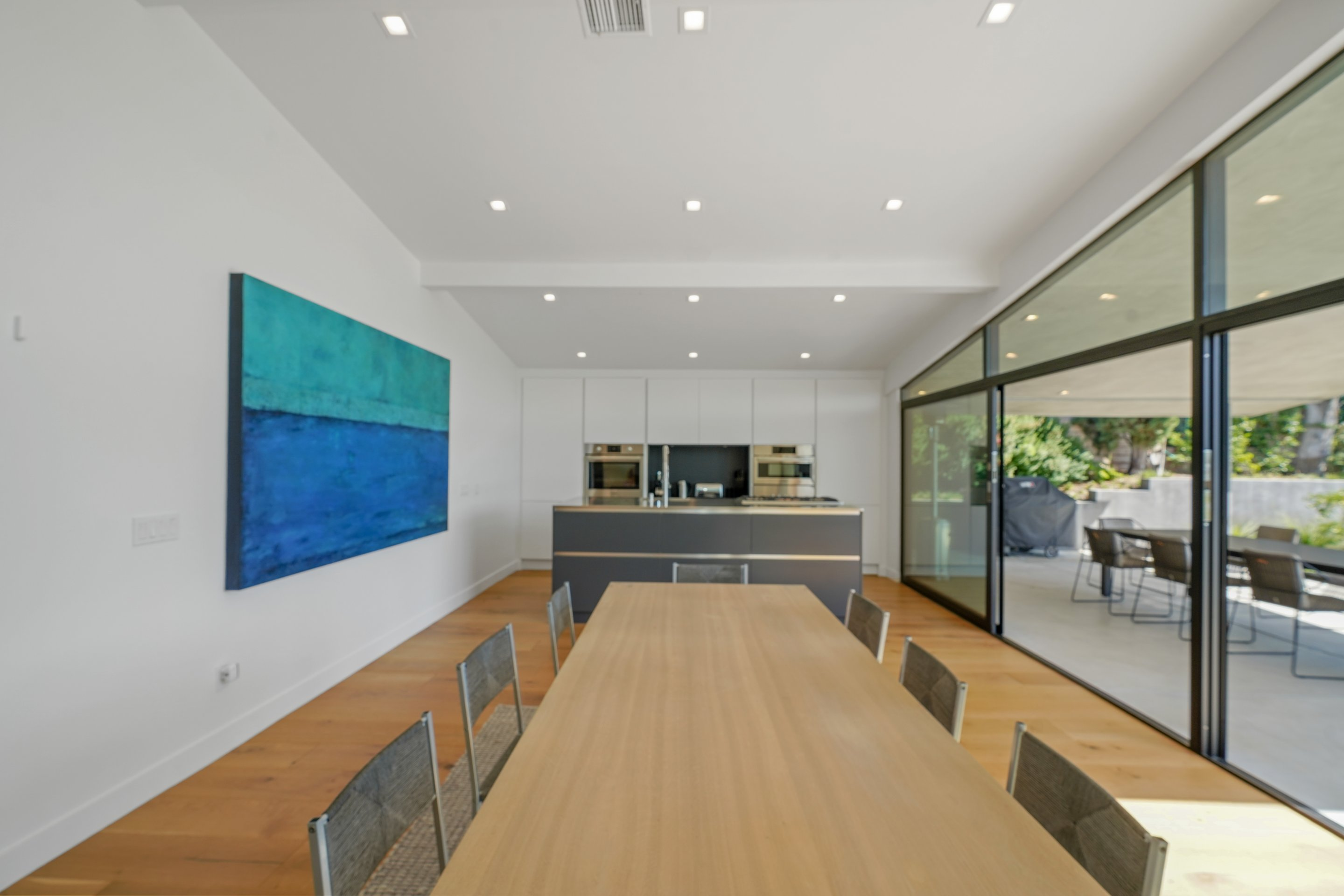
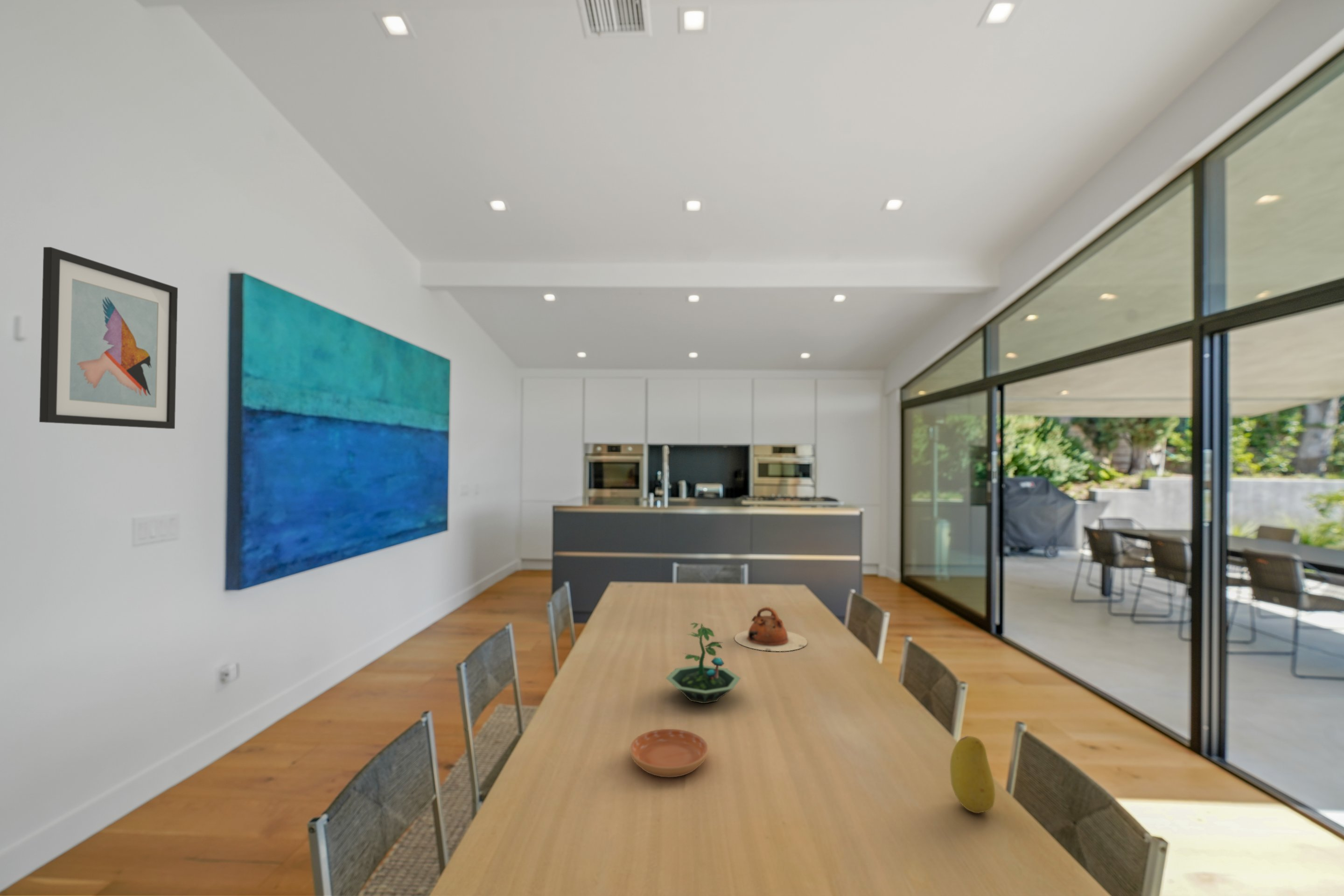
+ saucer [630,728,709,778]
+ fruit [950,735,996,814]
+ terrarium [665,623,741,704]
+ wall art [39,246,178,429]
+ teapot [734,607,808,652]
